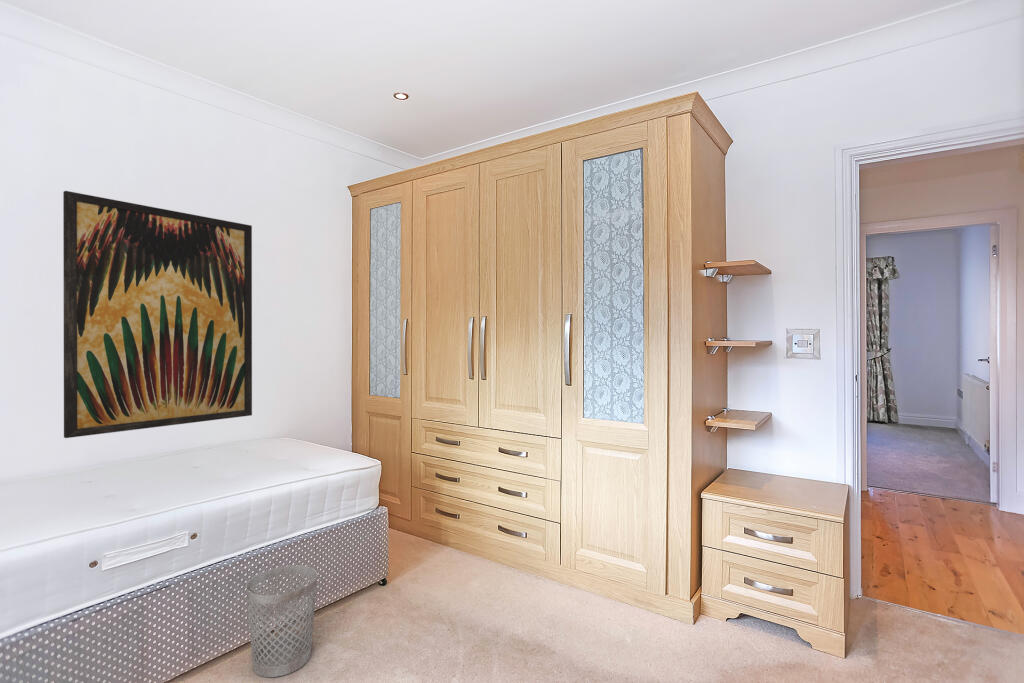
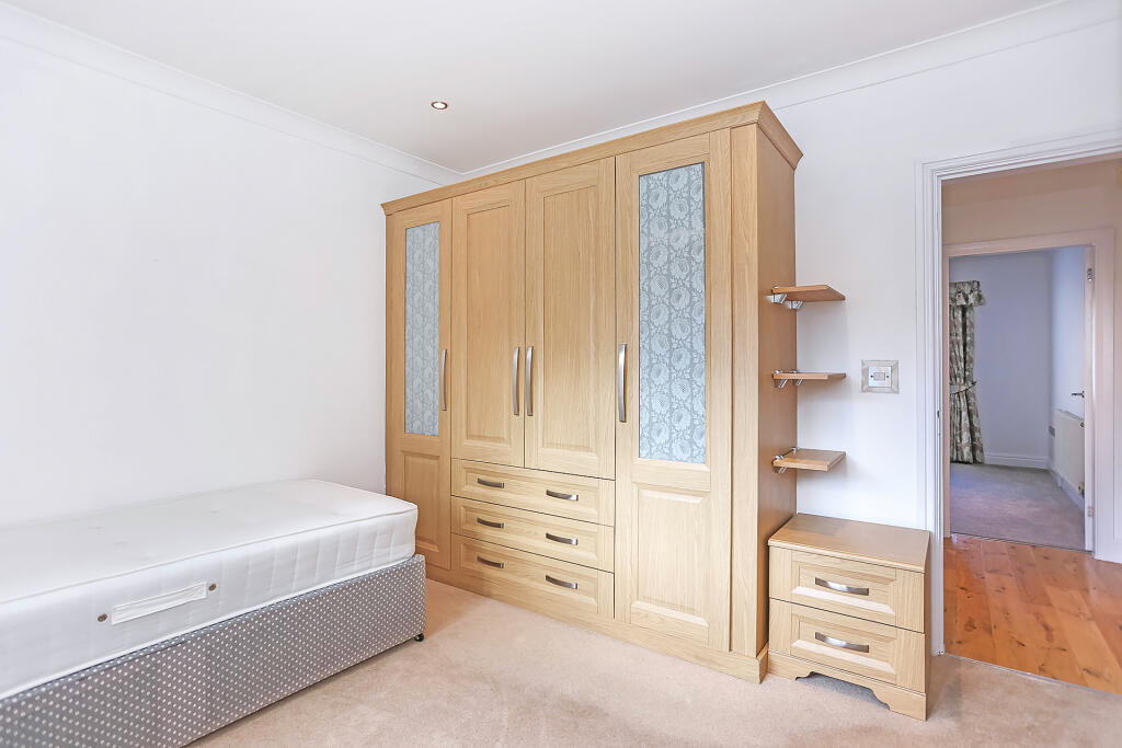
- wastebasket [245,565,318,678]
- wall art [62,190,253,439]
